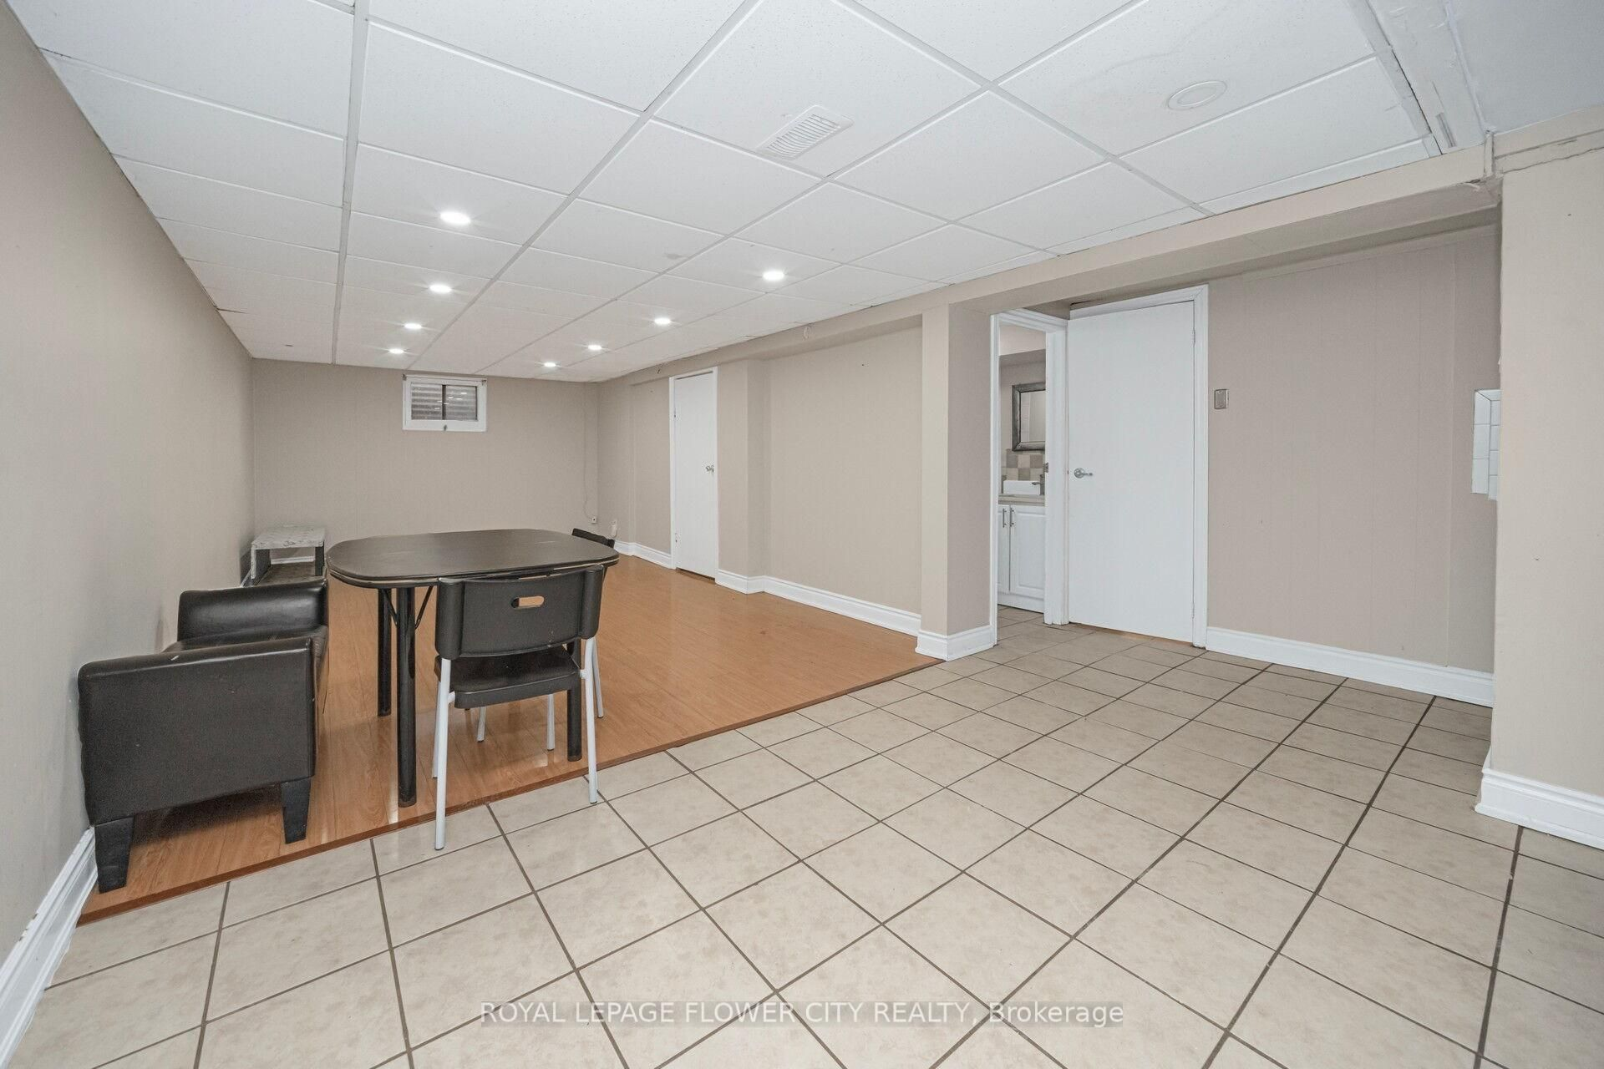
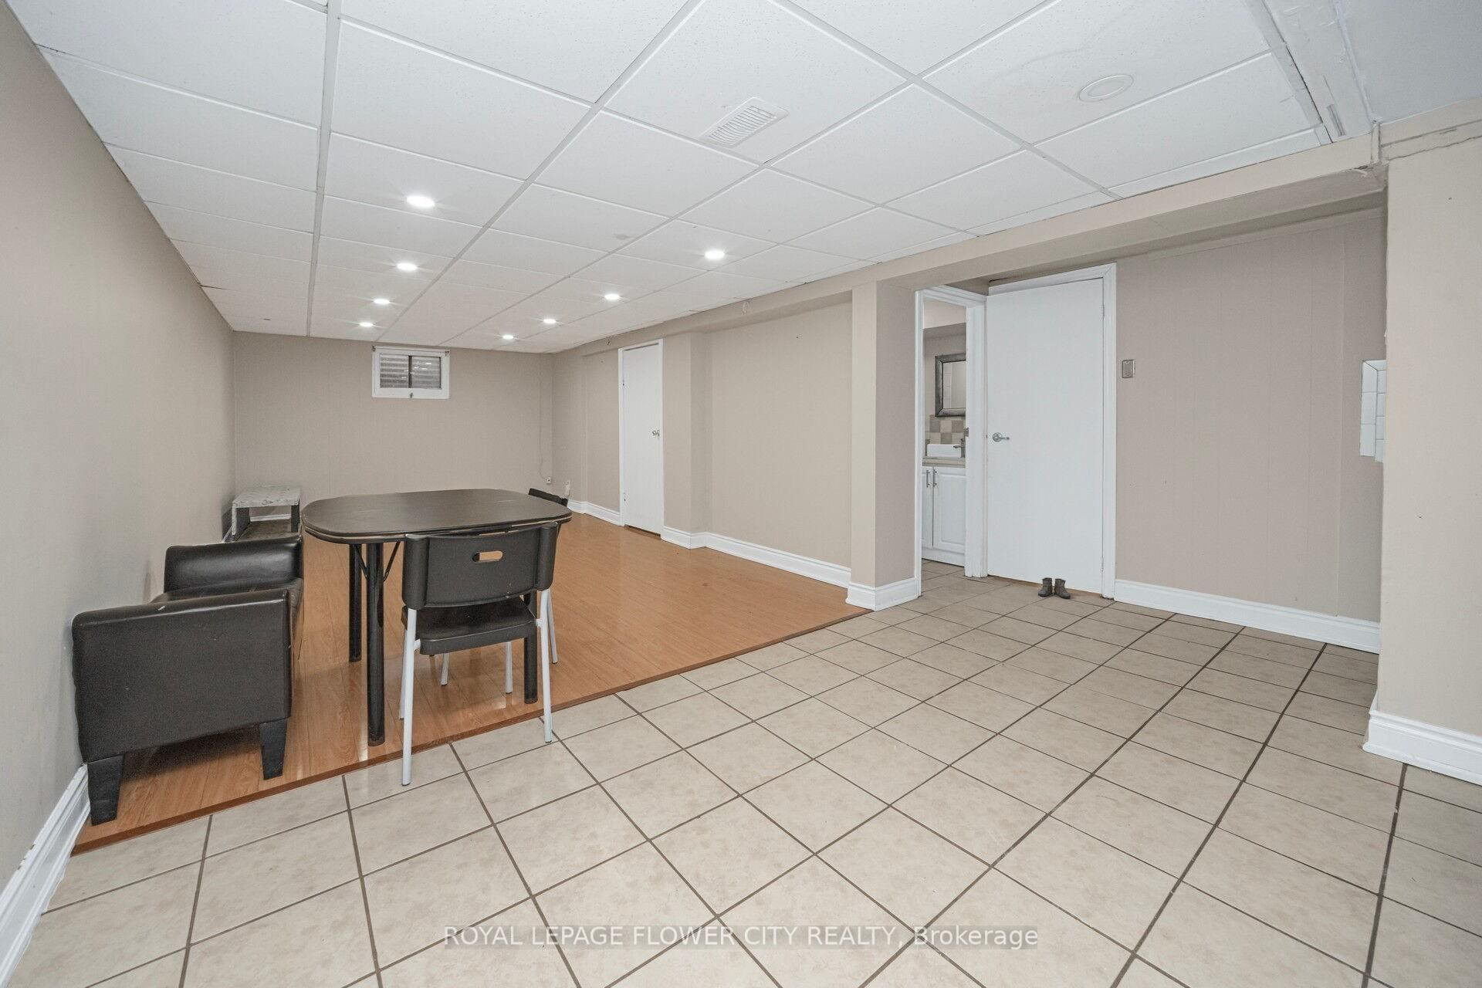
+ boots [1038,577,1072,599]
